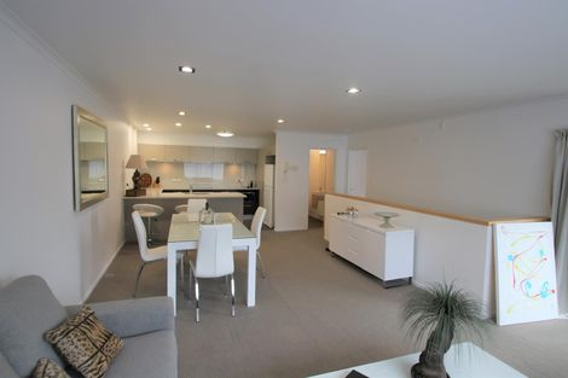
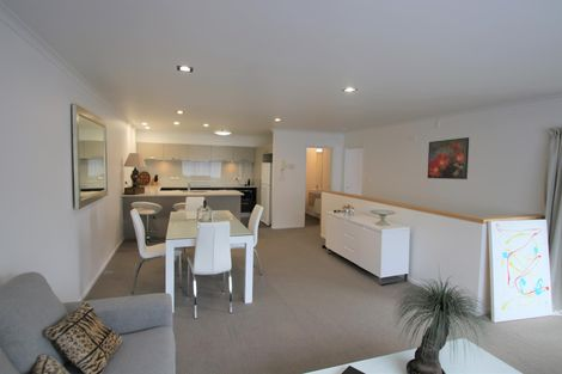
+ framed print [427,136,470,180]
